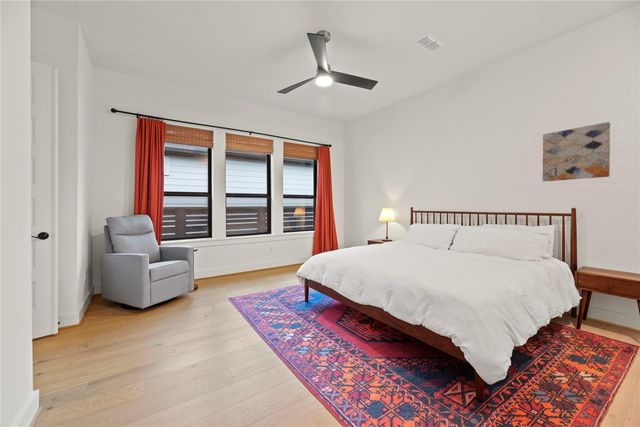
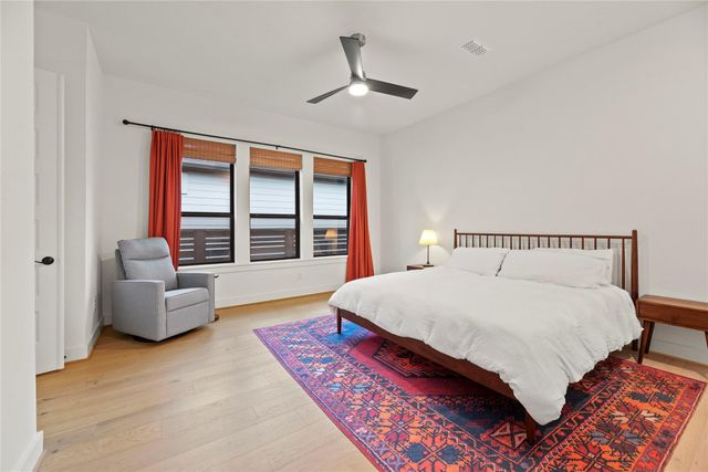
- wall art [542,121,611,182]
